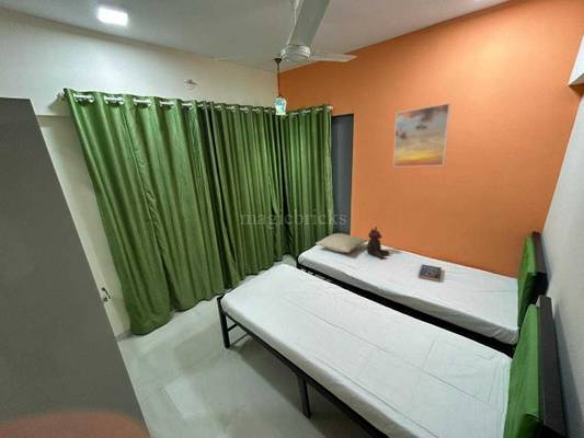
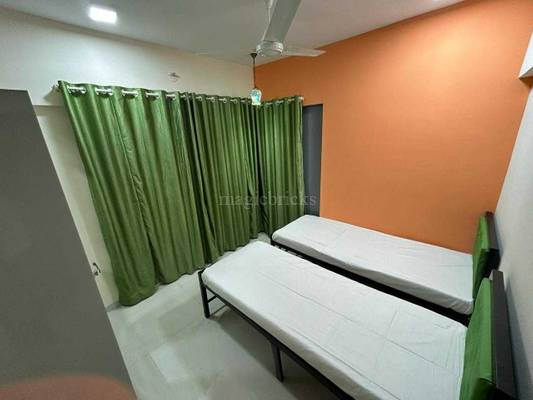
- book [417,263,443,283]
- teddy bear [366,226,390,260]
- pillow [314,232,368,253]
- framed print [392,102,451,168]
